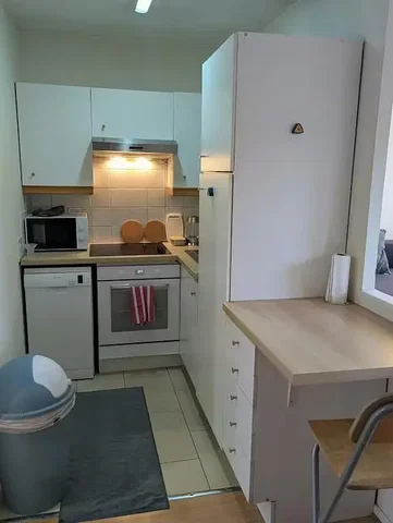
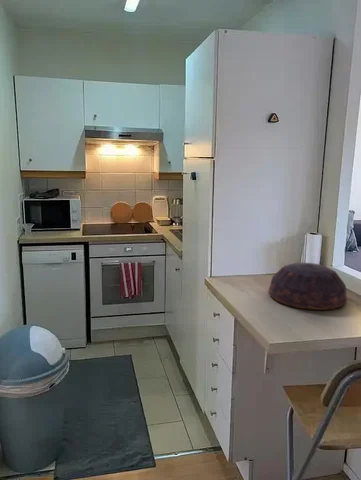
+ bowl [267,262,348,311]
